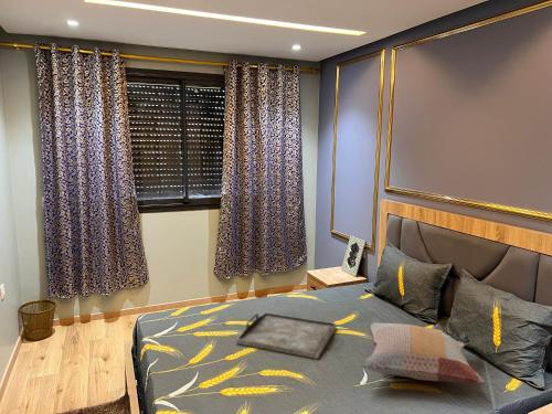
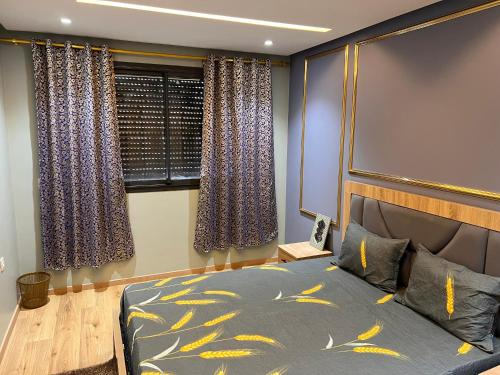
- serving tray [236,311,338,360]
- decorative pillow [360,321,487,385]
